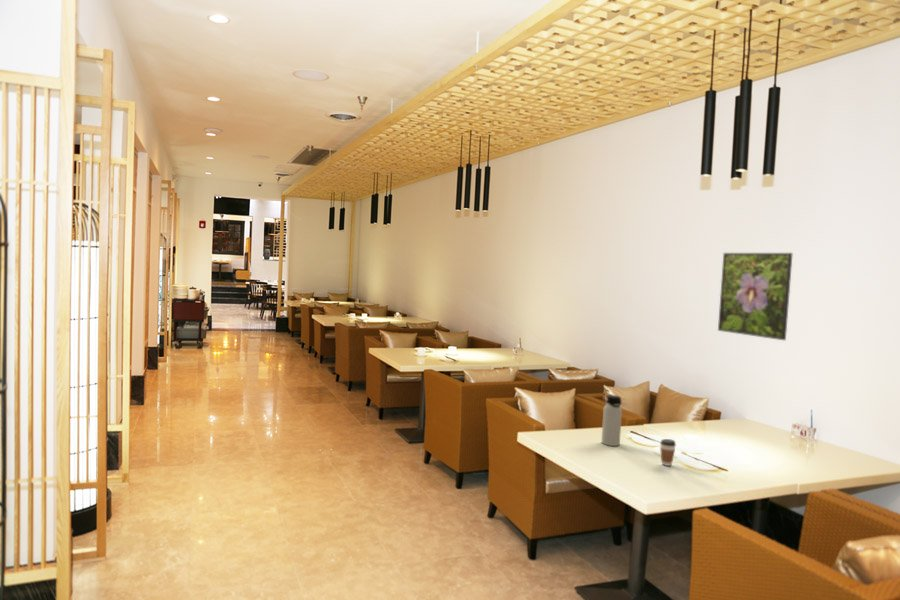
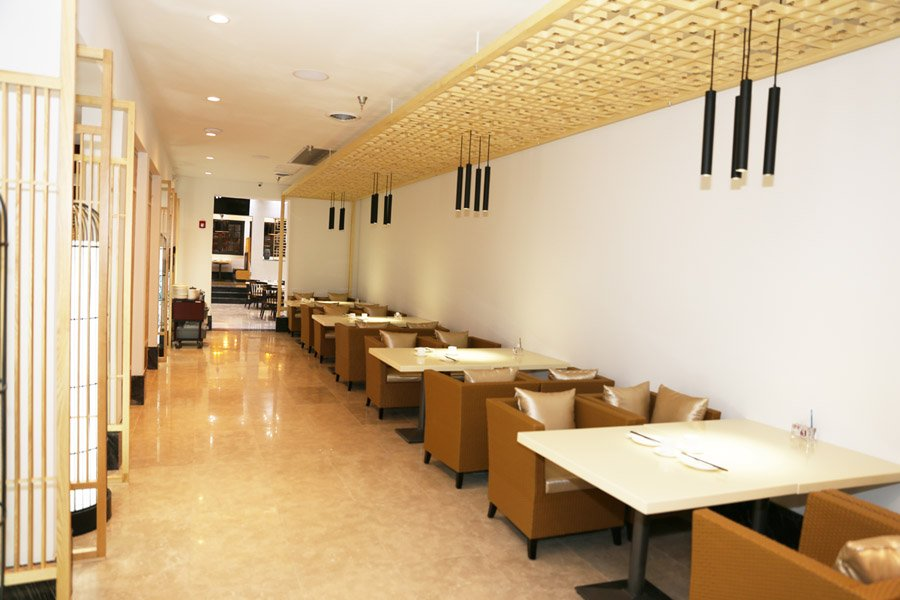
- coffee cup [659,438,677,467]
- water bottle [601,394,623,447]
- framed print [717,252,794,341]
